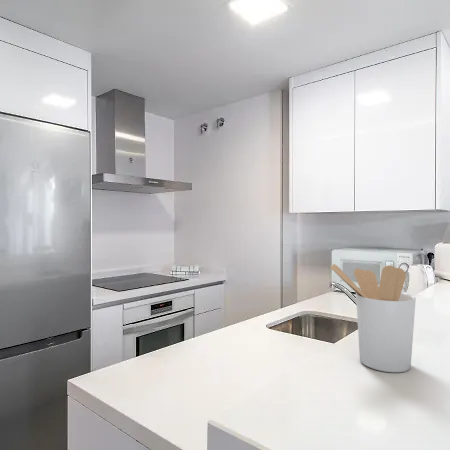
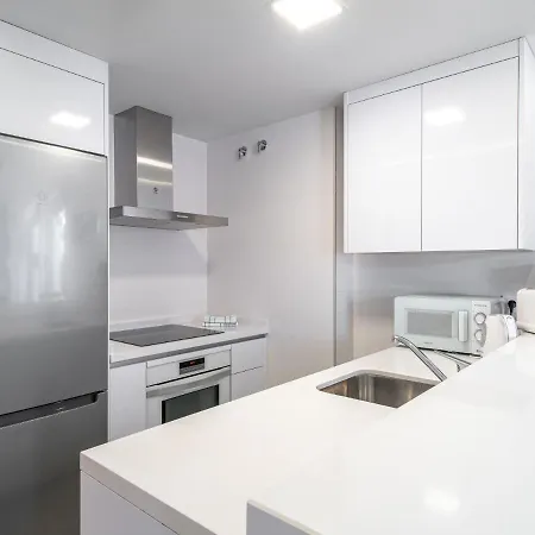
- utensil holder [330,263,417,373]
